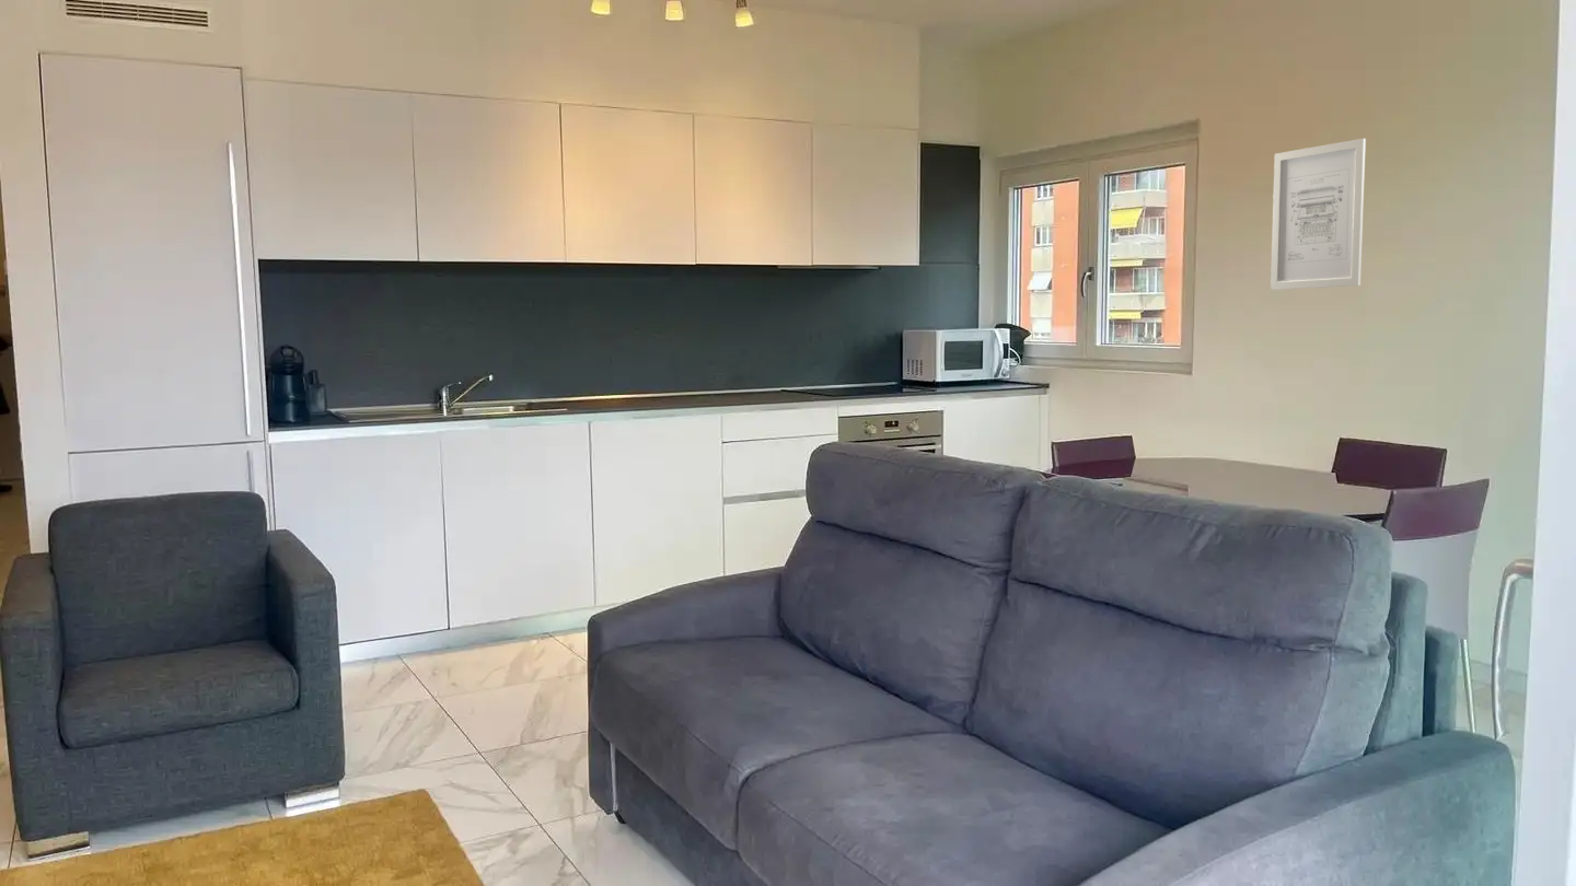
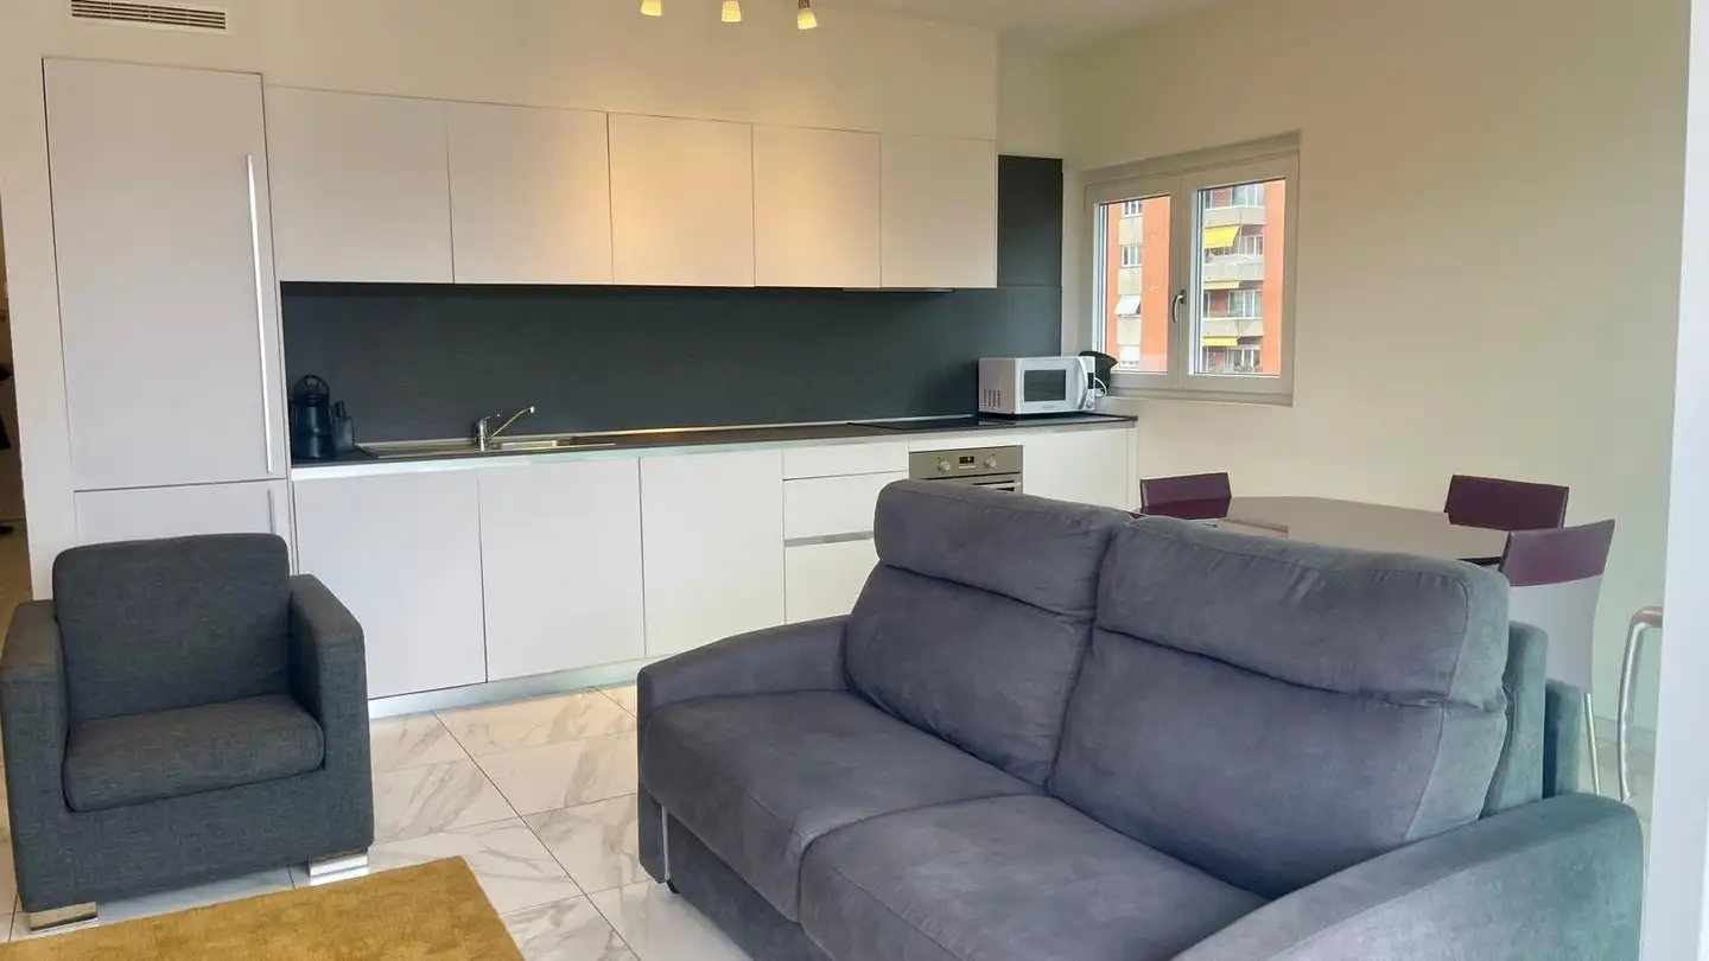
- wall art [1270,138,1367,291]
